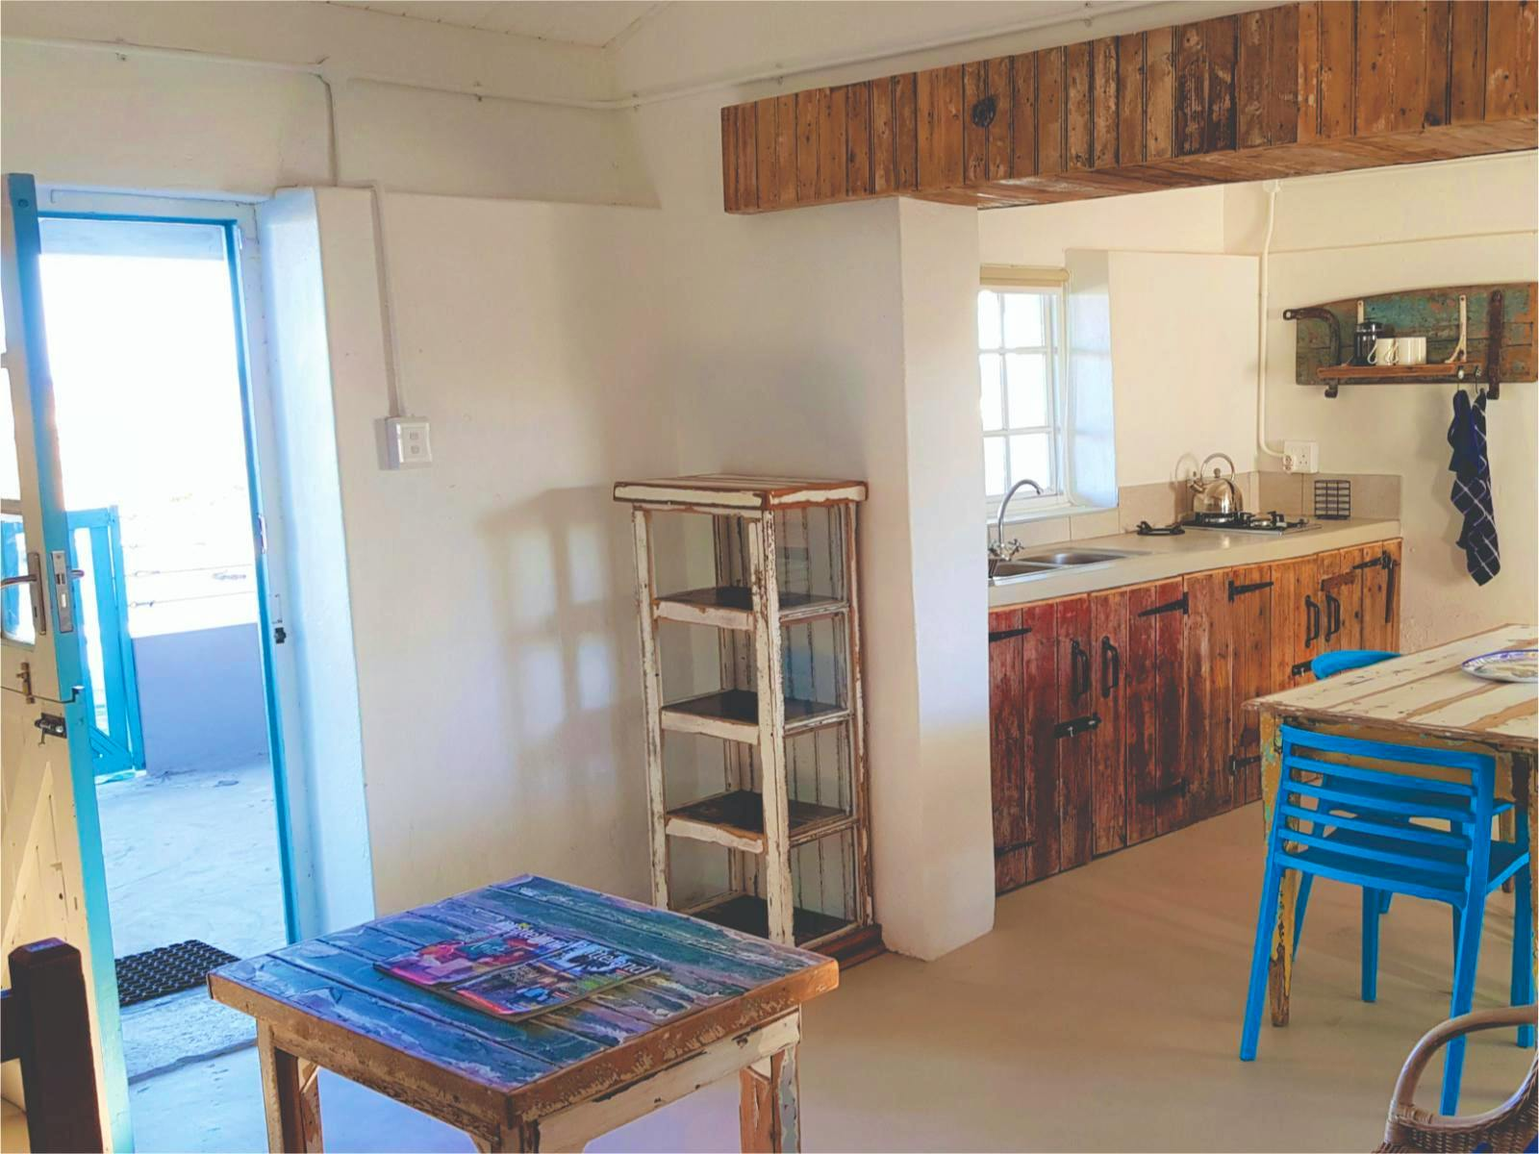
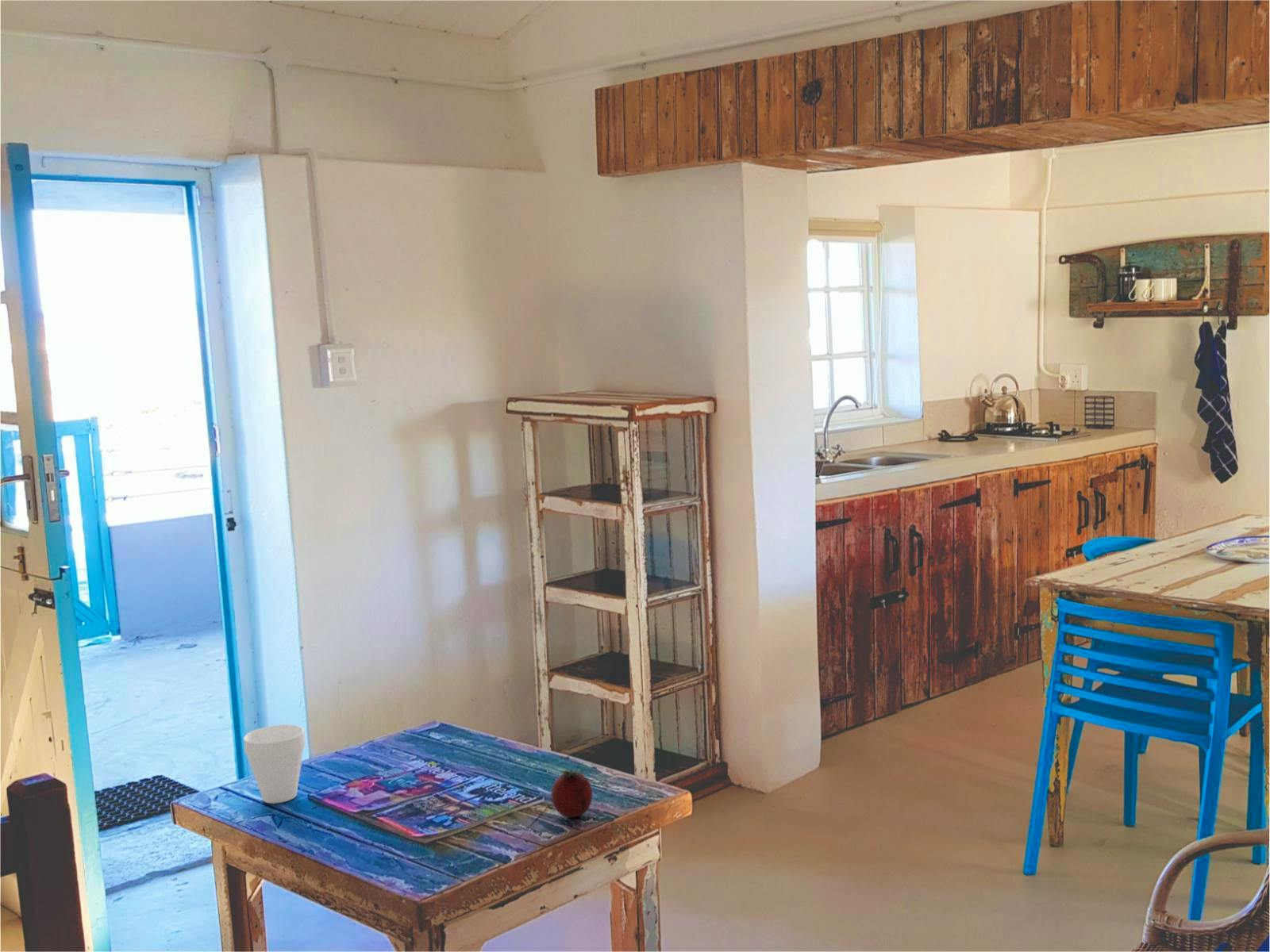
+ fruit [550,770,593,818]
+ cup [243,724,306,804]
